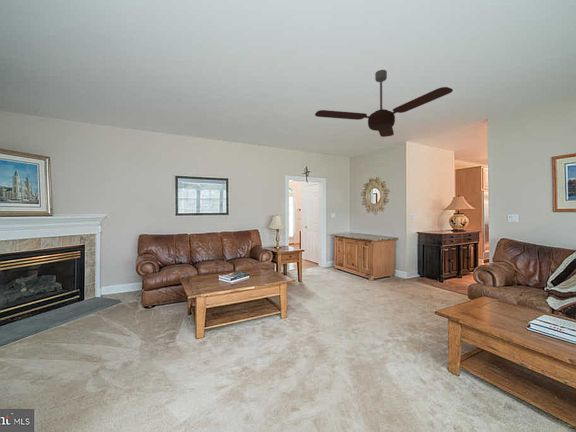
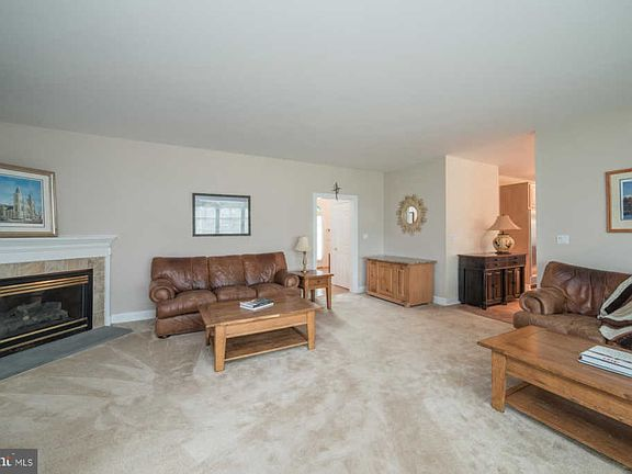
- ceiling fan [314,69,454,138]
